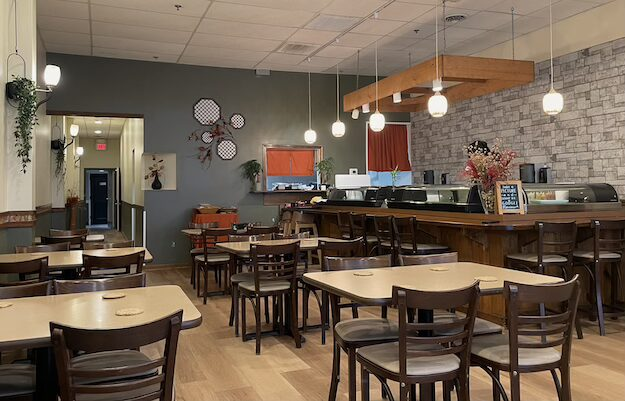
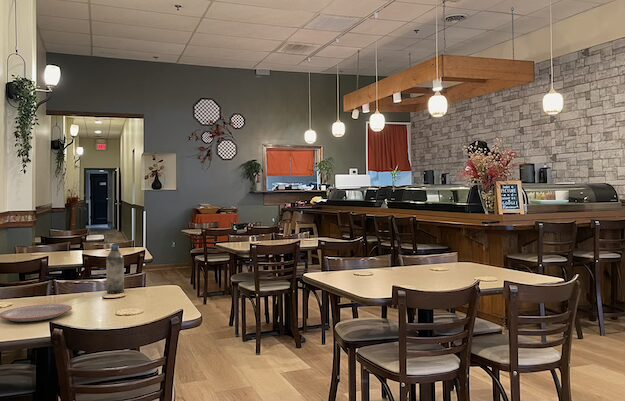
+ plate [0,303,73,322]
+ water bottle [105,244,125,294]
